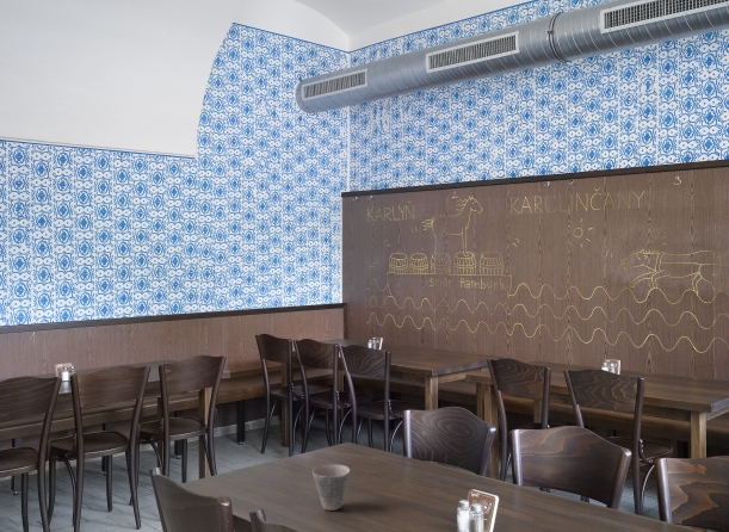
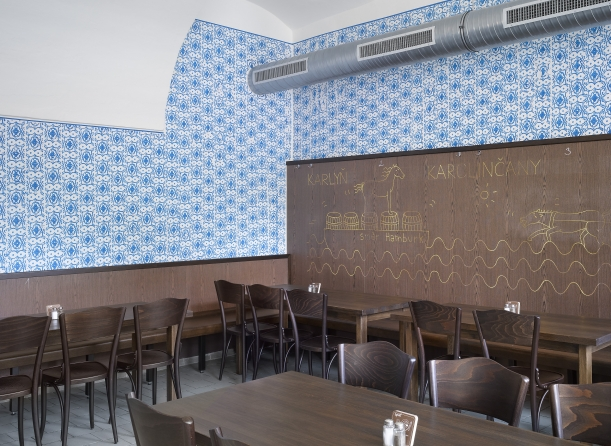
- cup [311,463,351,512]
